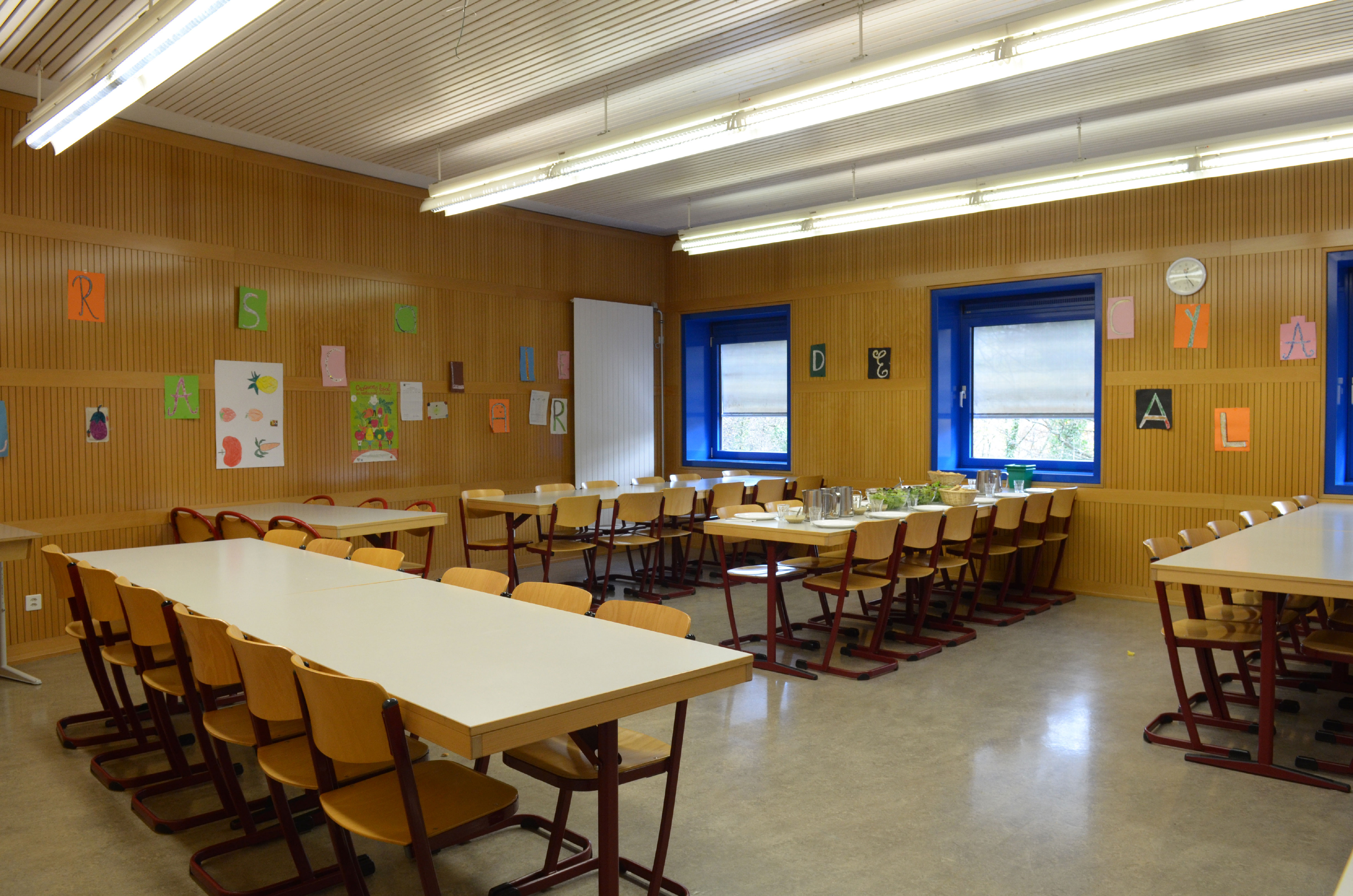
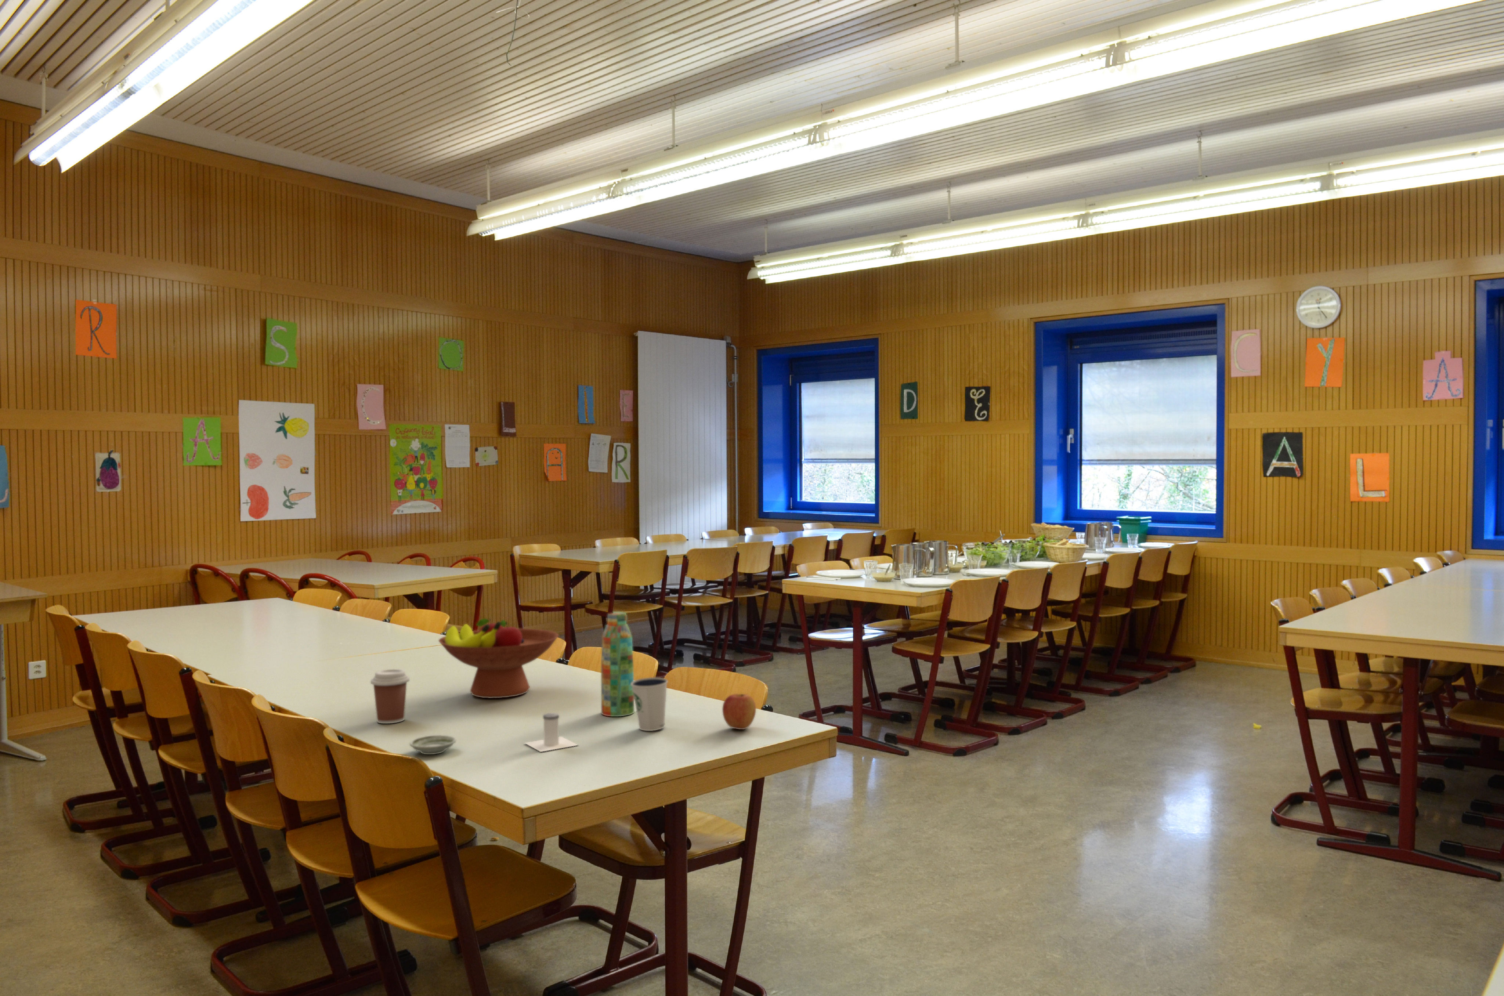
+ saucer [409,735,457,755]
+ salt shaker [524,713,579,753]
+ apple [721,694,756,730]
+ coffee cup [370,668,410,724]
+ water bottle [600,611,635,717]
+ dixie cup [630,677,668,731]
+ fruit bowl [438,618,559,698]
